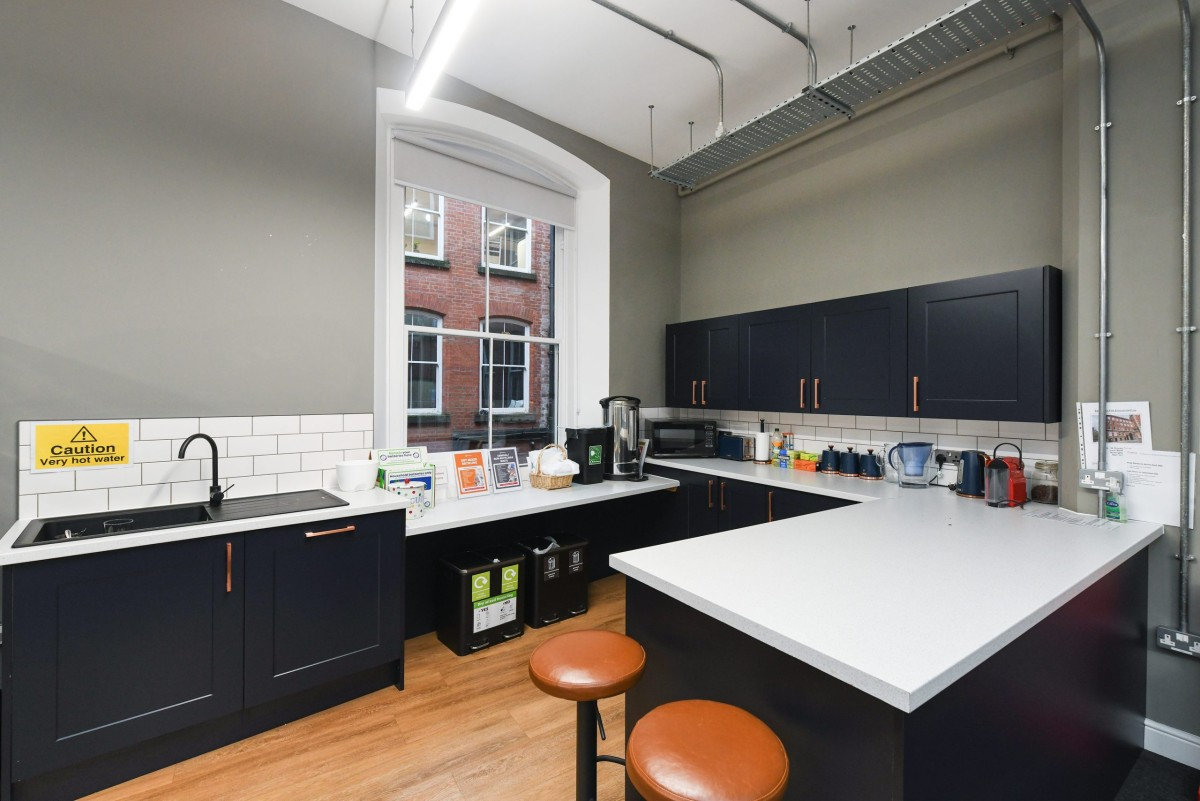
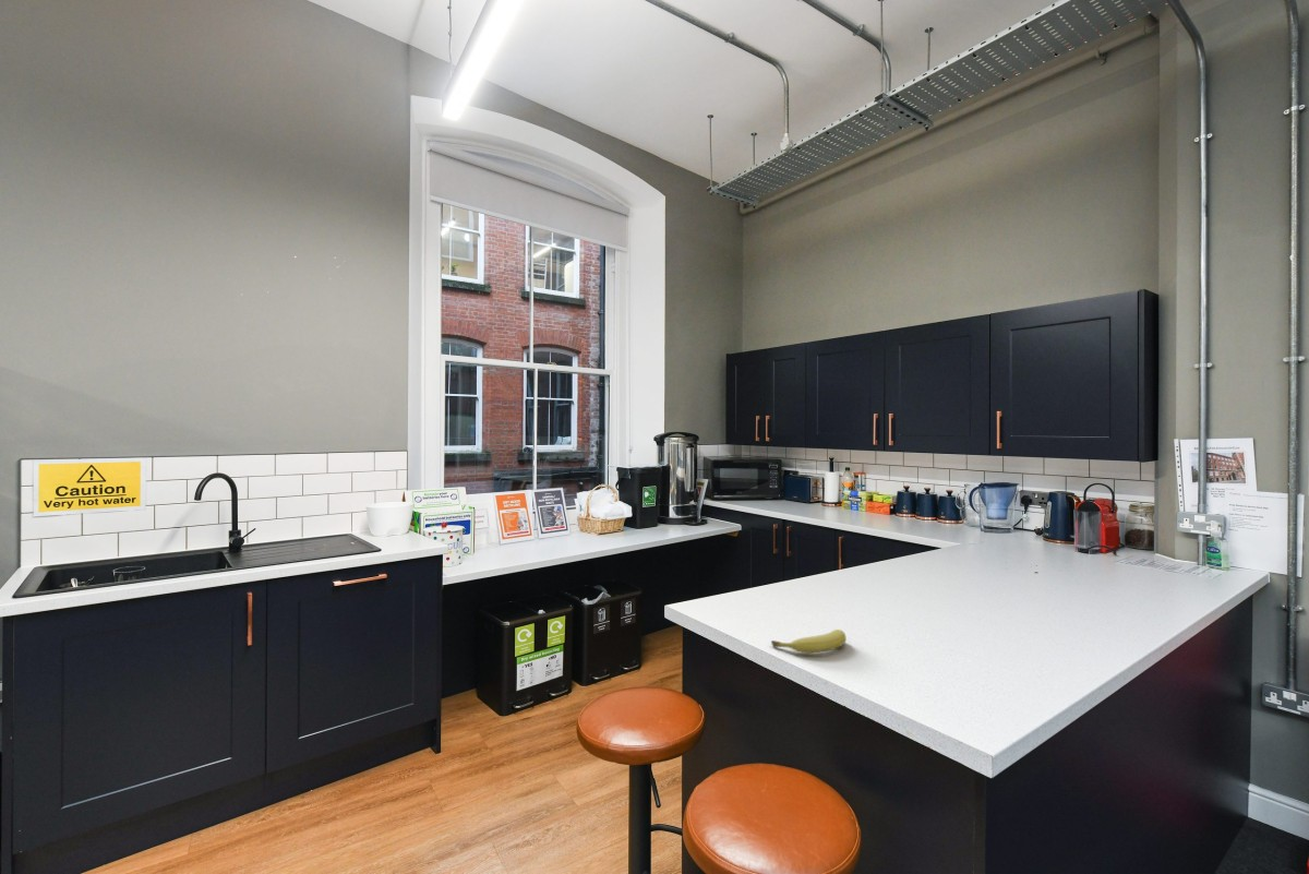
+ fruit [770,628,848,655]
